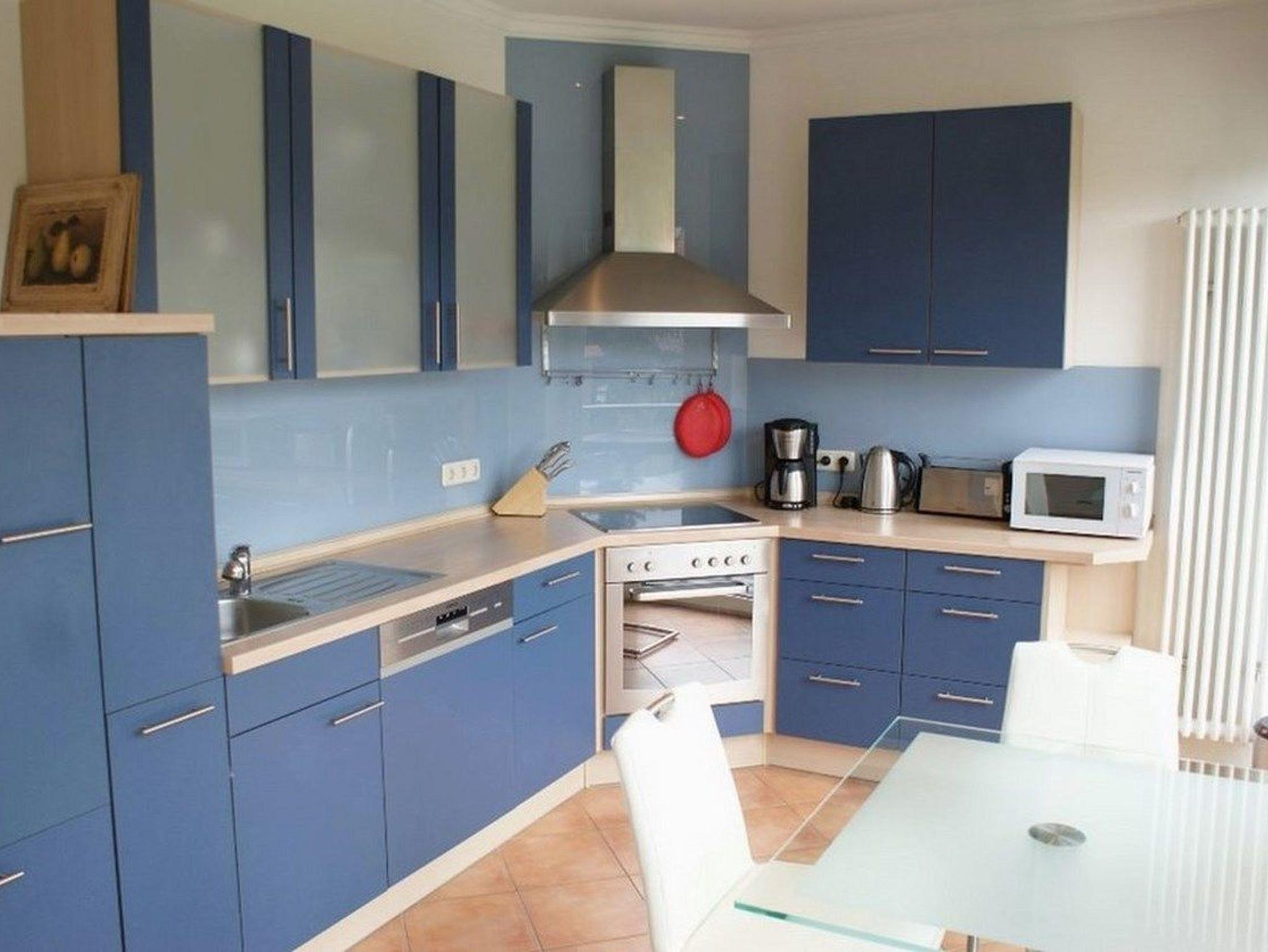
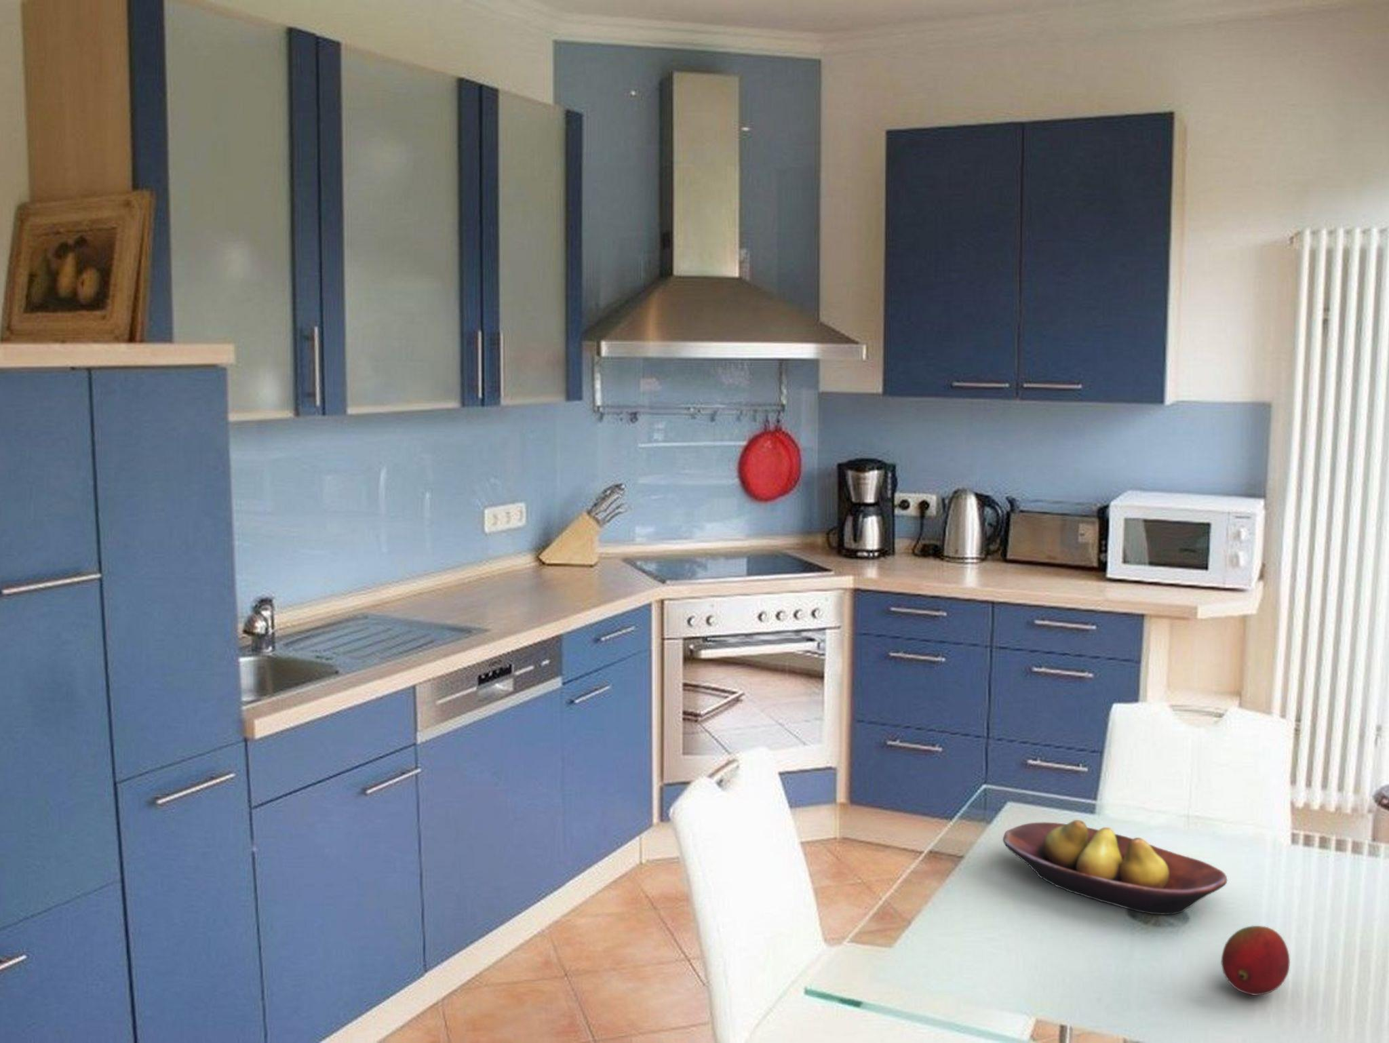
+ fruit bowl [1002,820,1228,916]
+ fruit [1220,925,1290,996]
